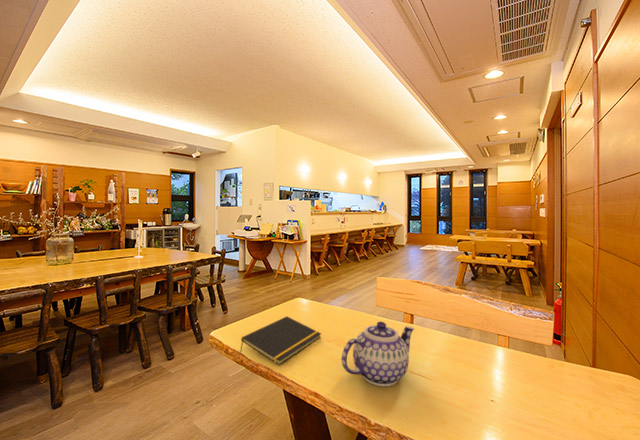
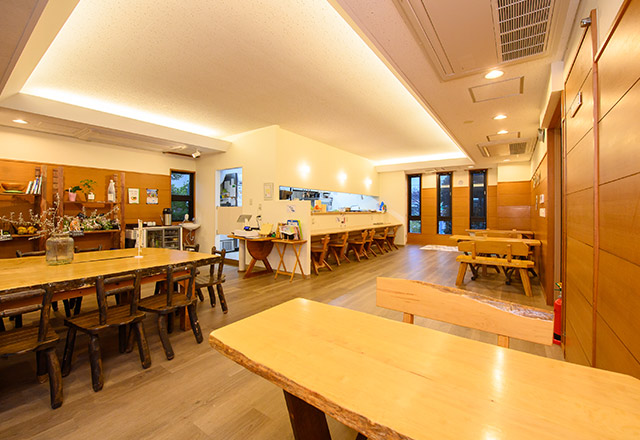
- teapot [341,321,415,387]
- notepad [239,315,322,366]
